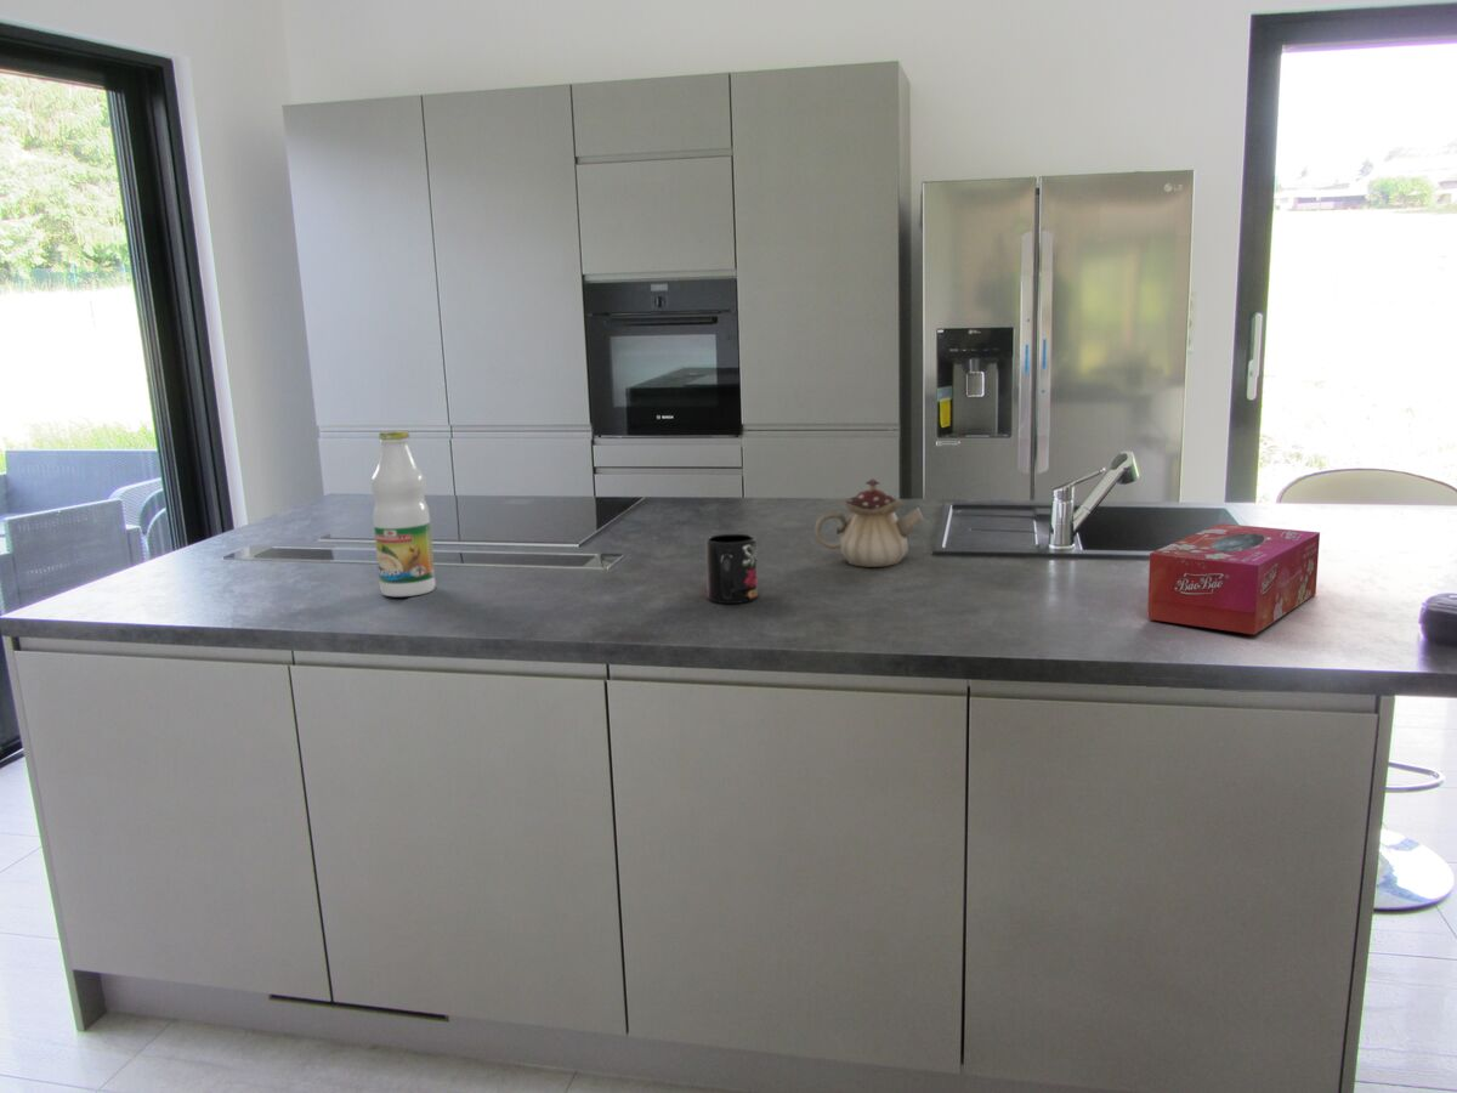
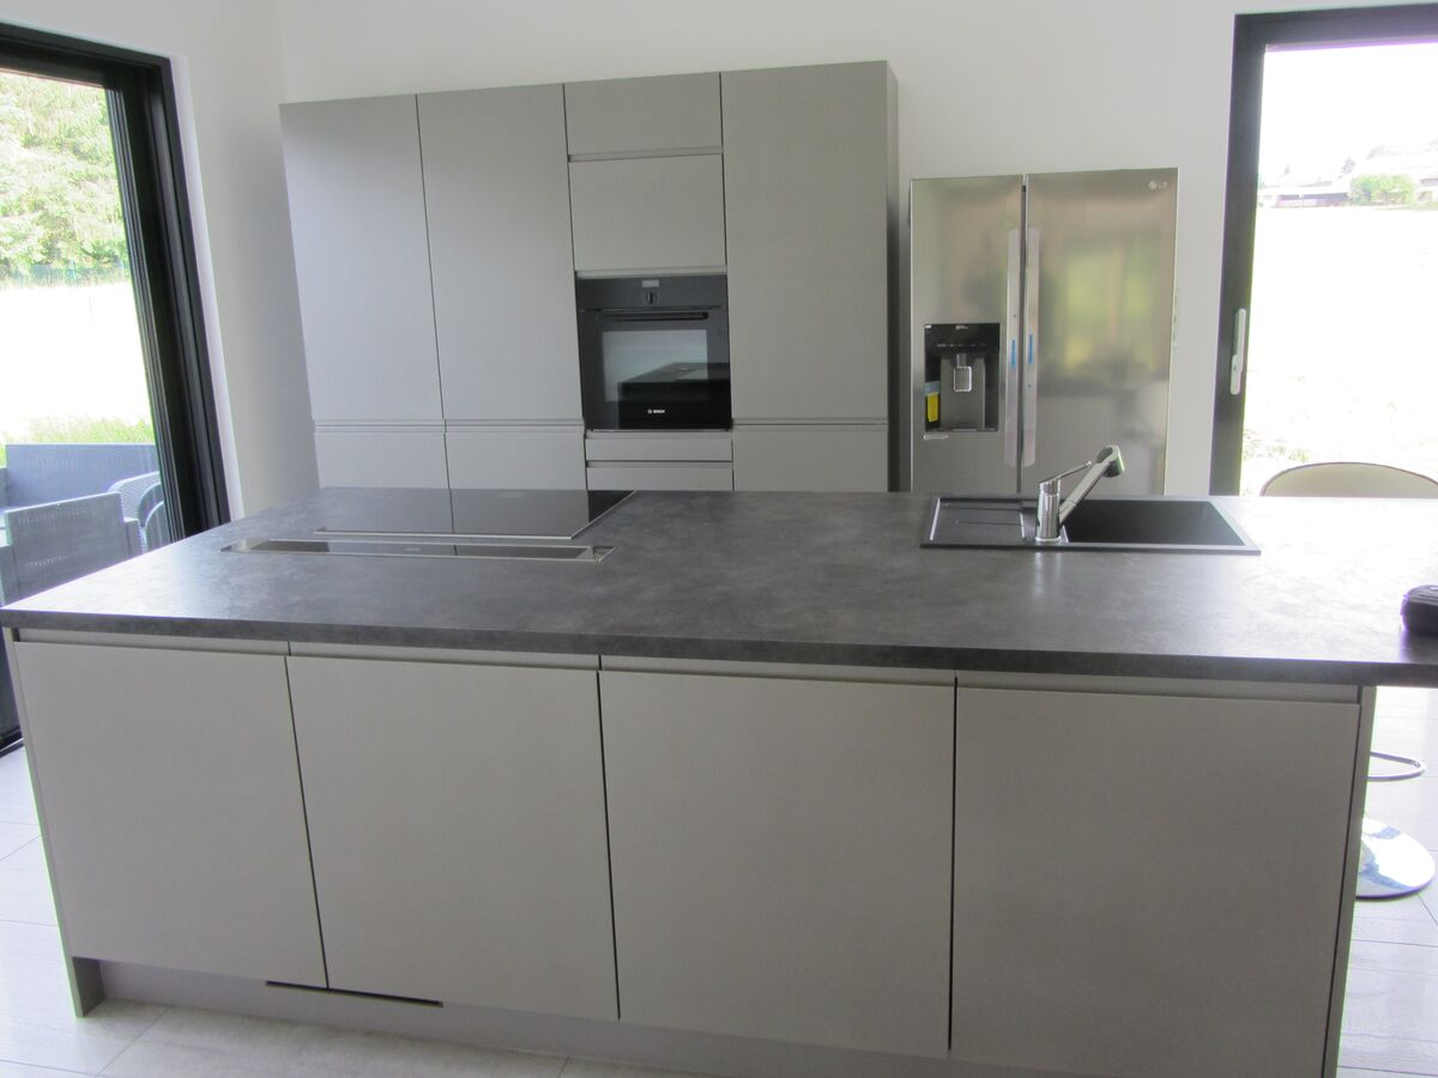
- mug [704,533,759,605]
- teapot [813,477,925,568]
- tissue box [1146,522,1321,636]
- bottle [370,430,437,598]
